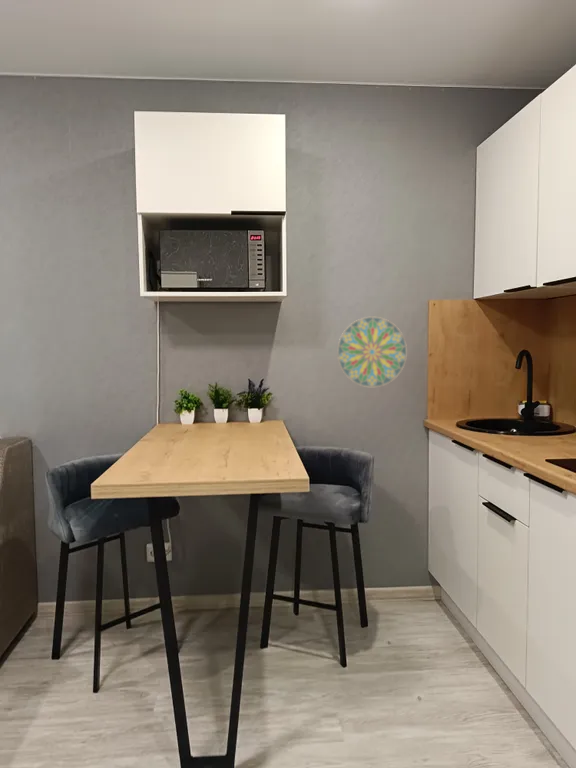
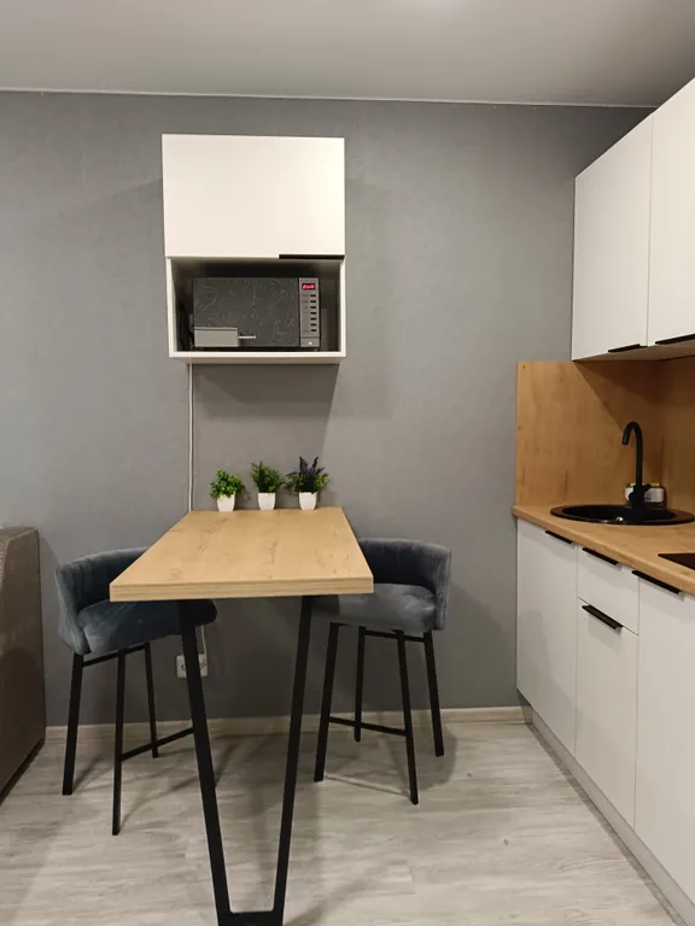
- decorative plate [336,316,408,388]
